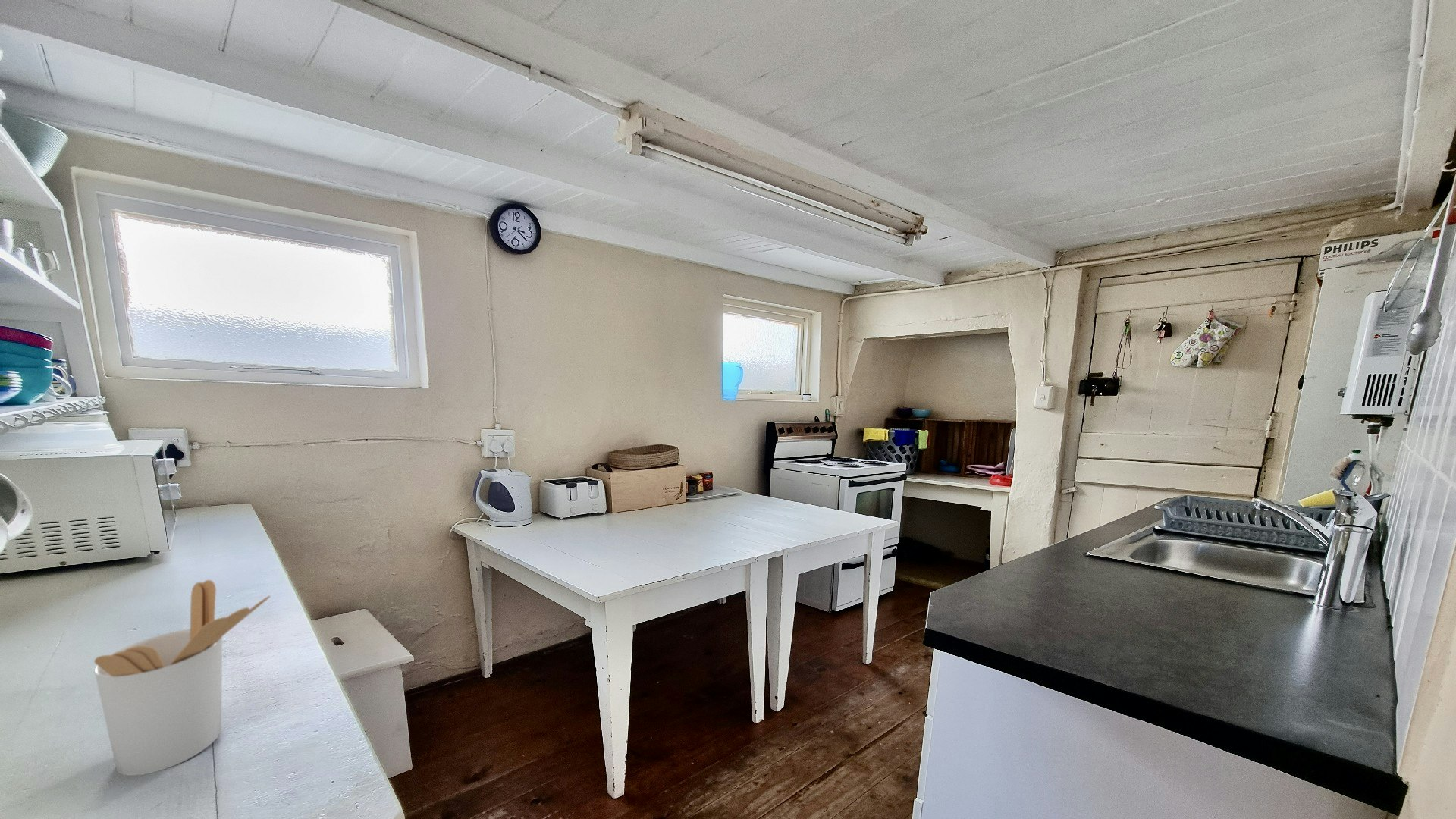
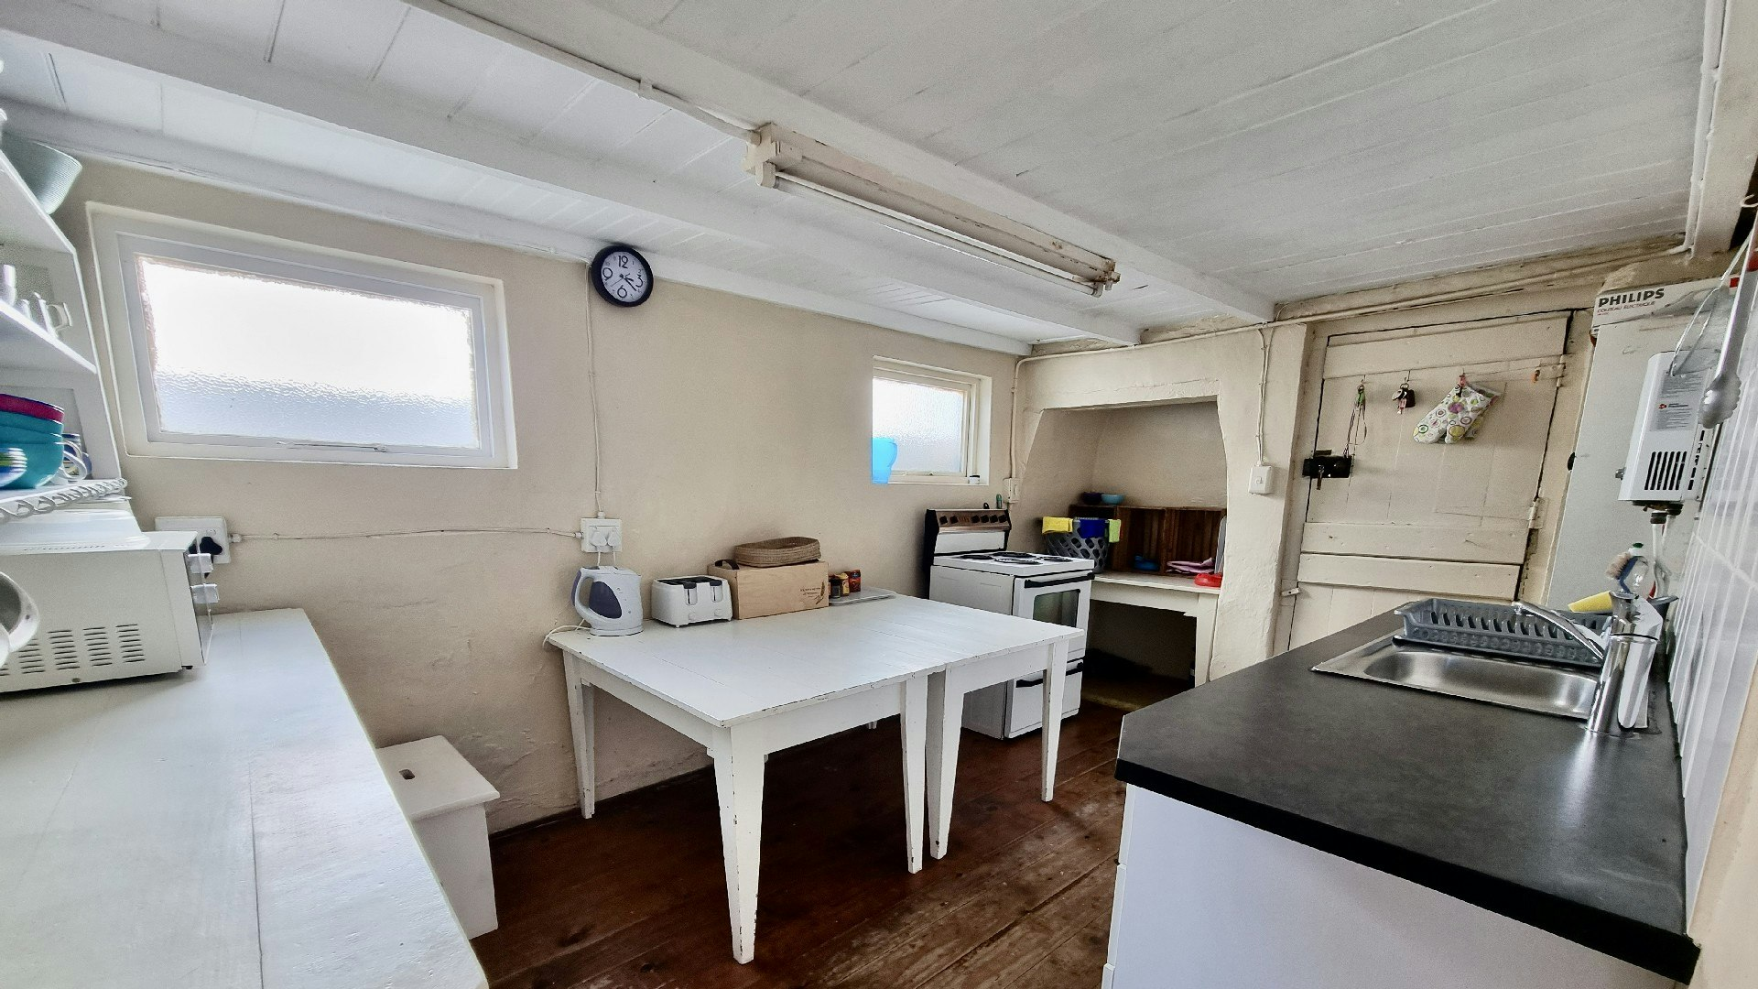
- utensil holder [93,579,271,777]
